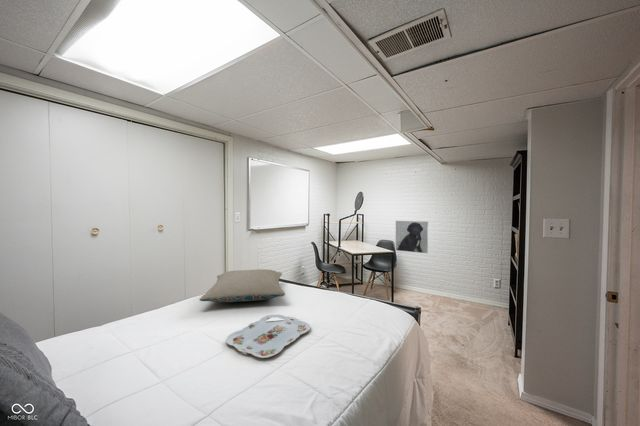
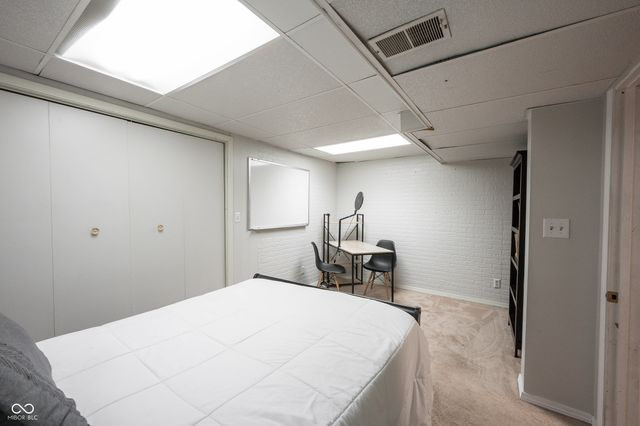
- pillow [199,268,286,303]
- serving tray [225,314,311,359]
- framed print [394,220,429,254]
